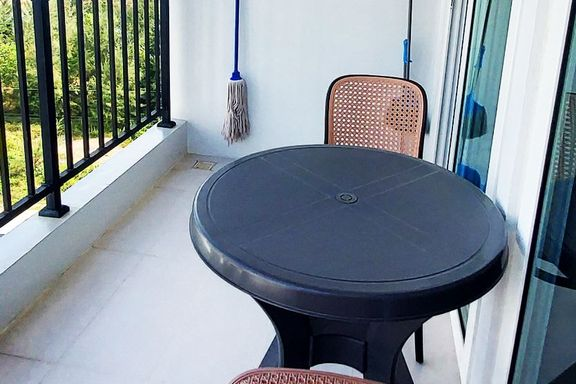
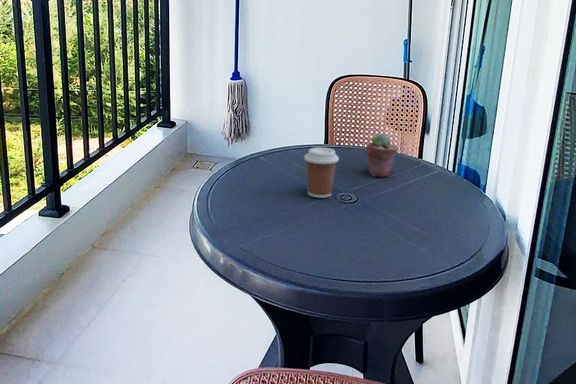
+ potted succulent [365,132,399,178]
+ coffee cup [303,146,340,199]
